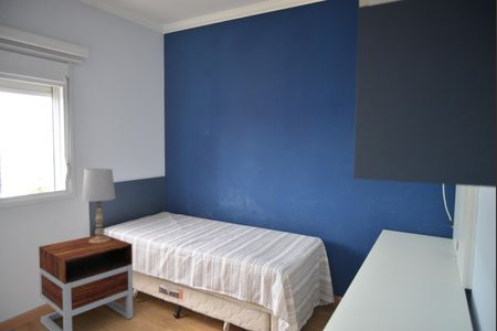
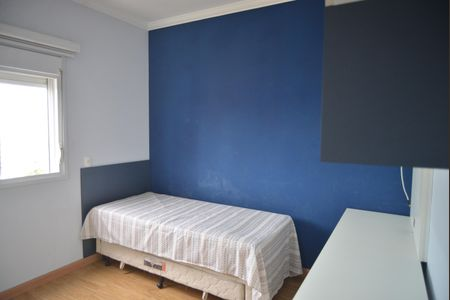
- table lamp [81,168,117,244]
- nightstand [38,234,134,331]
